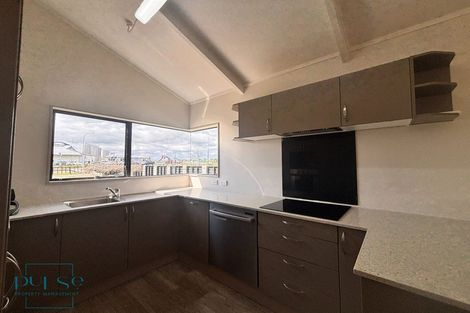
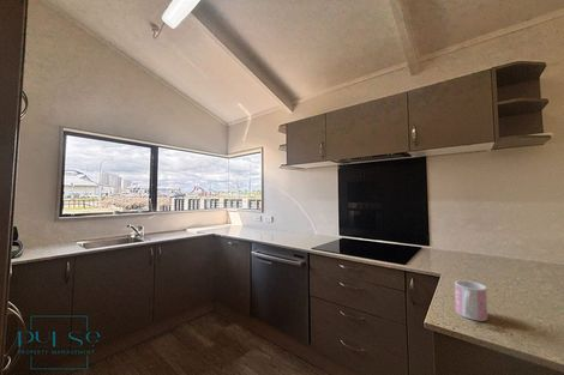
+ mug [454,279,488,322]
